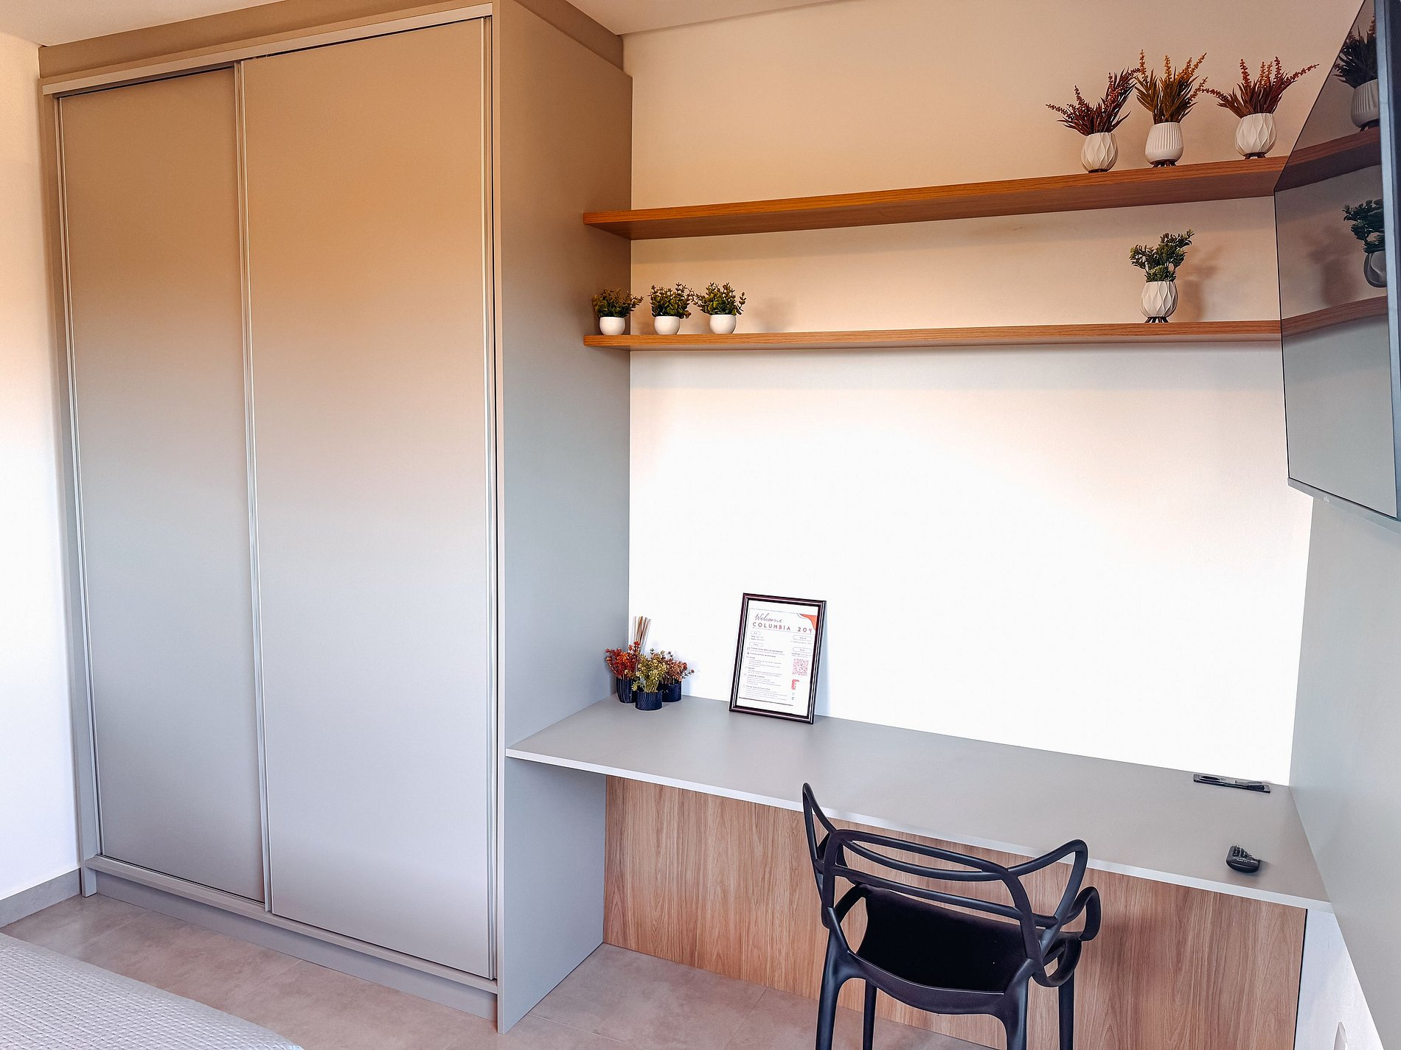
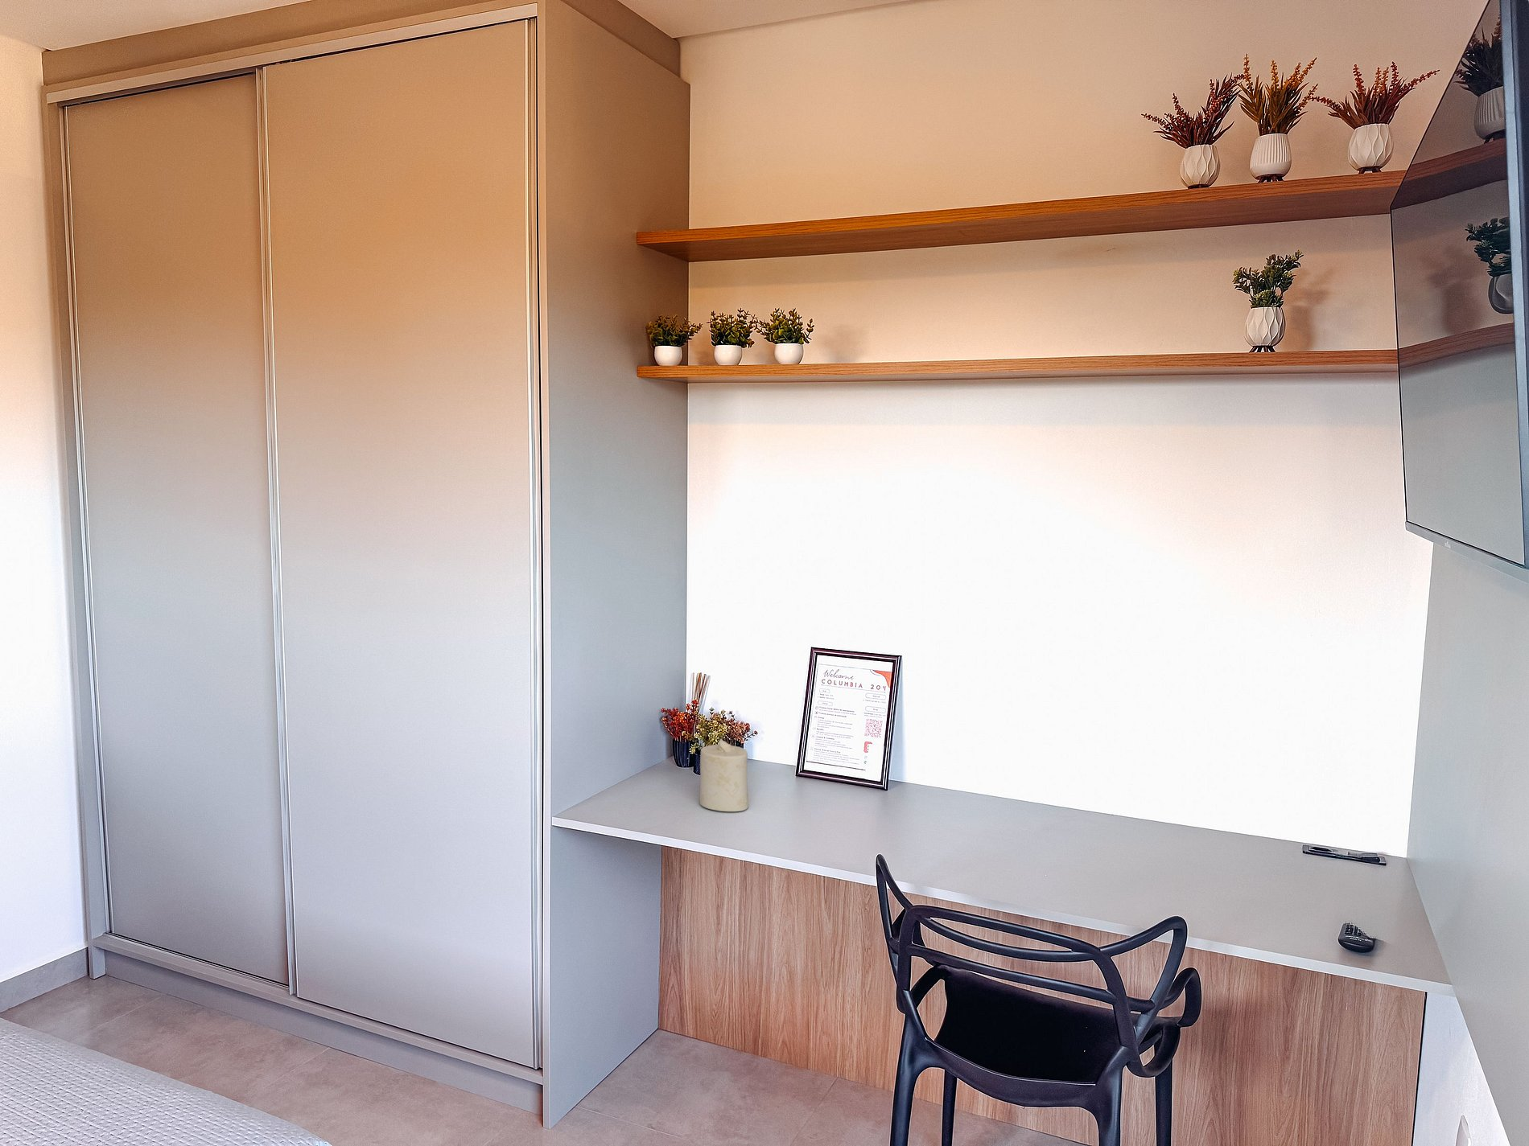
+ candle [699,738,749,813]
